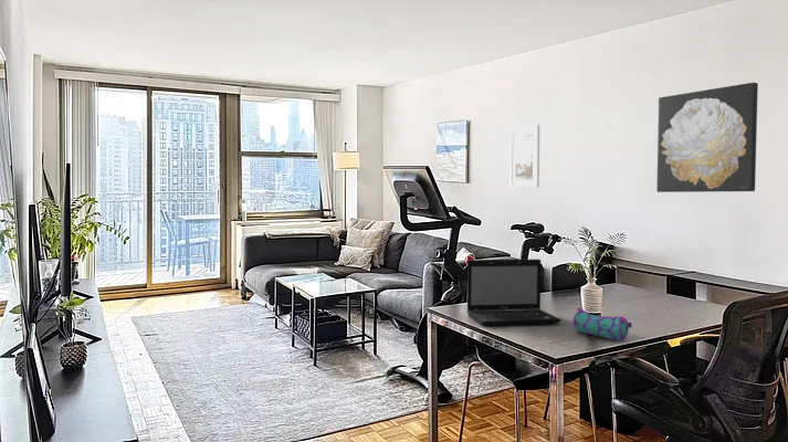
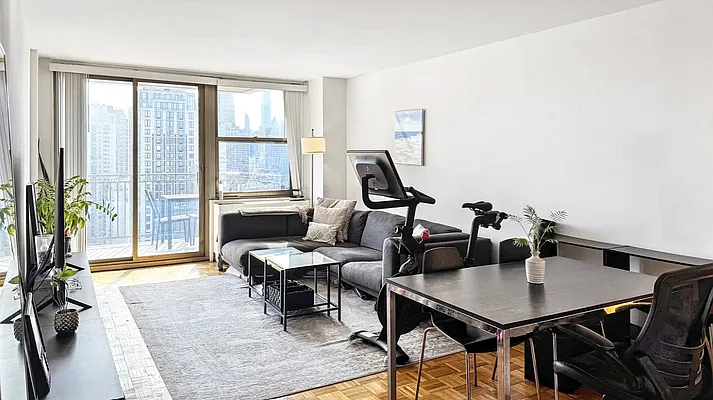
- wall art [655,82,759,193]
- laptop [466,259,561,326]
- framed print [509,124,540,189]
- pencil case [572,307,633,343]
